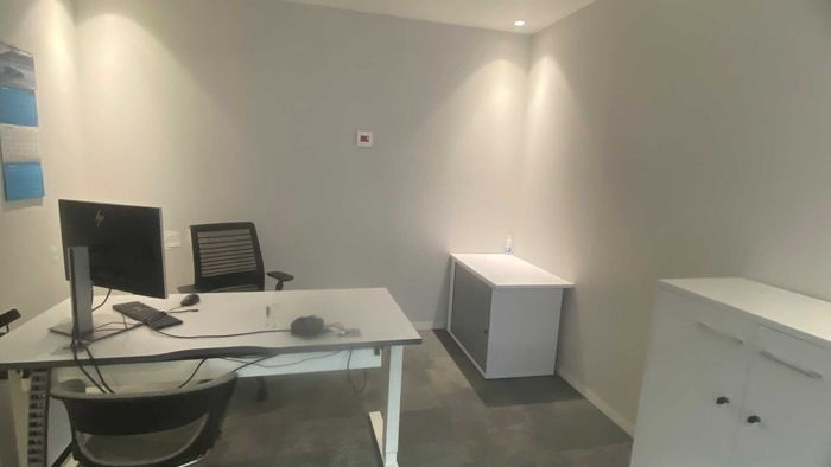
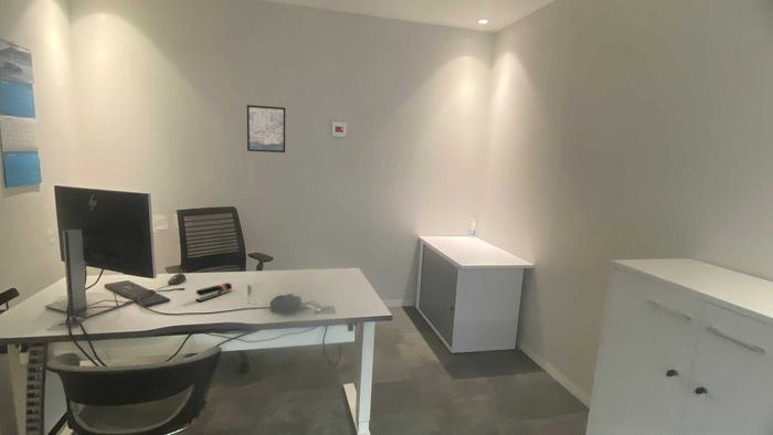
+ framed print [246,104,286,153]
+ stapler [194,282,233,303]
